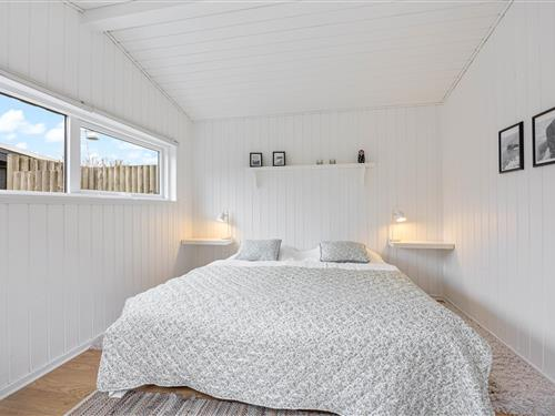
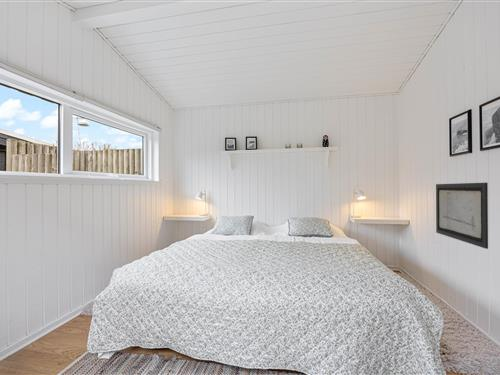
+ wall art [435,182,489,250]
